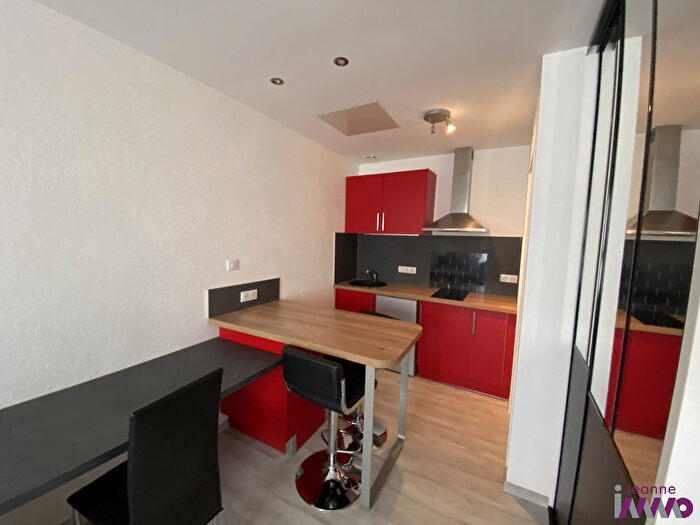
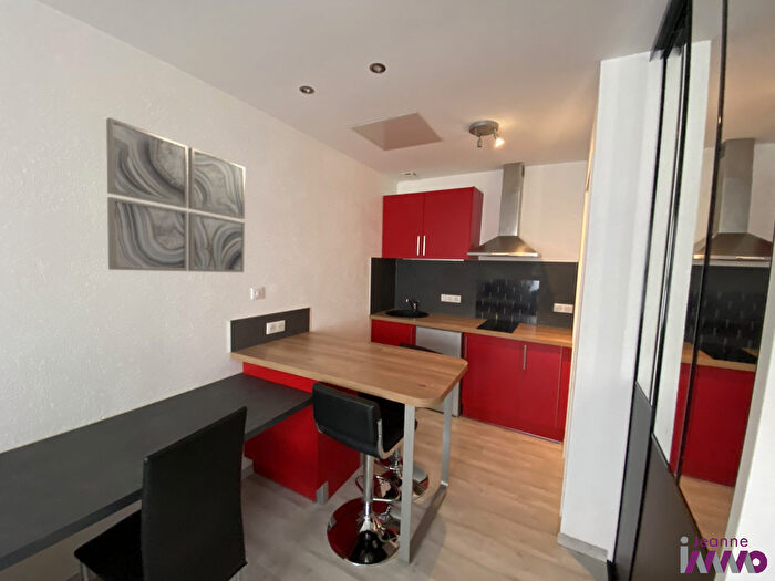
+ wall art [105,116,247,273]
